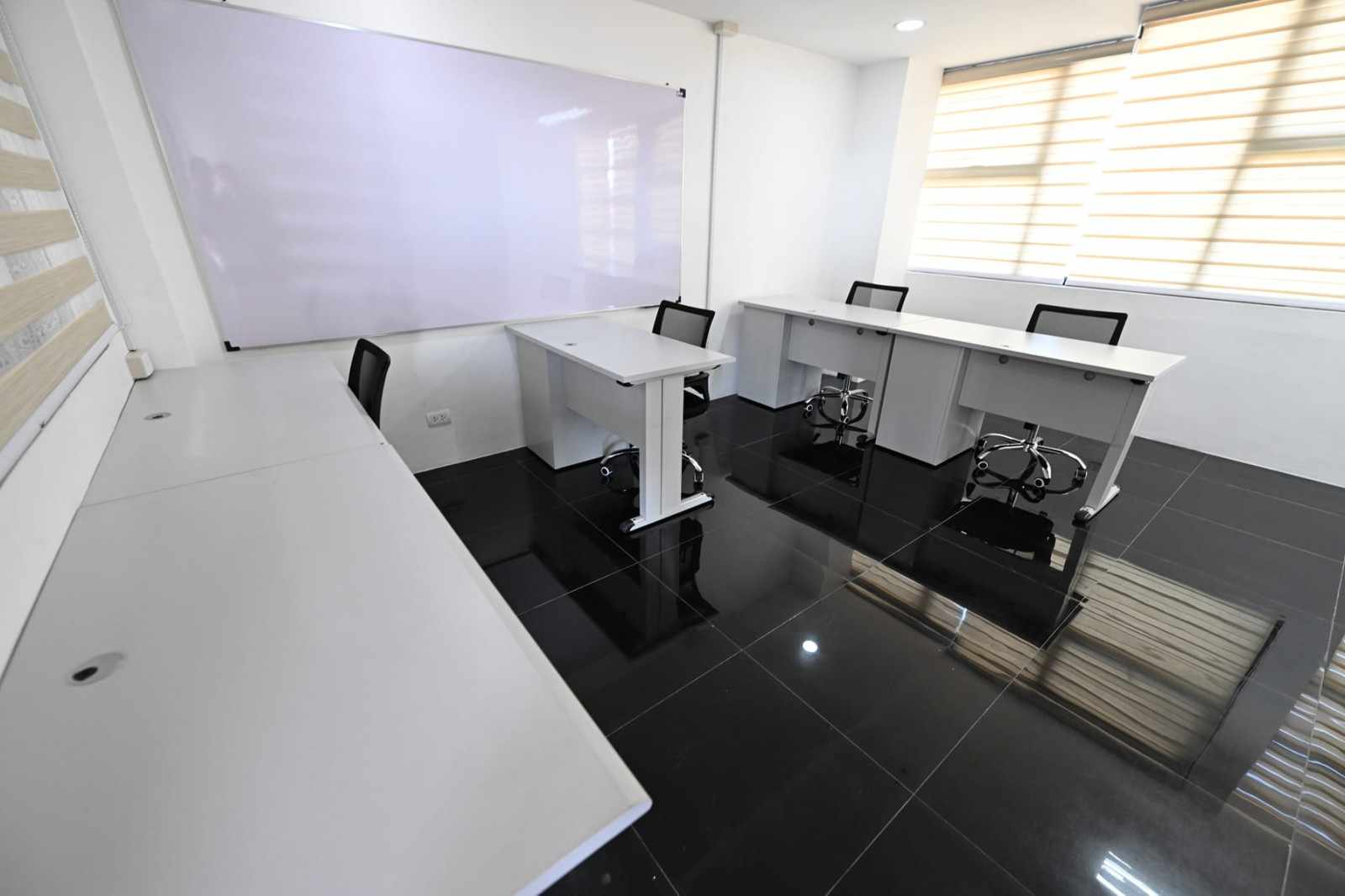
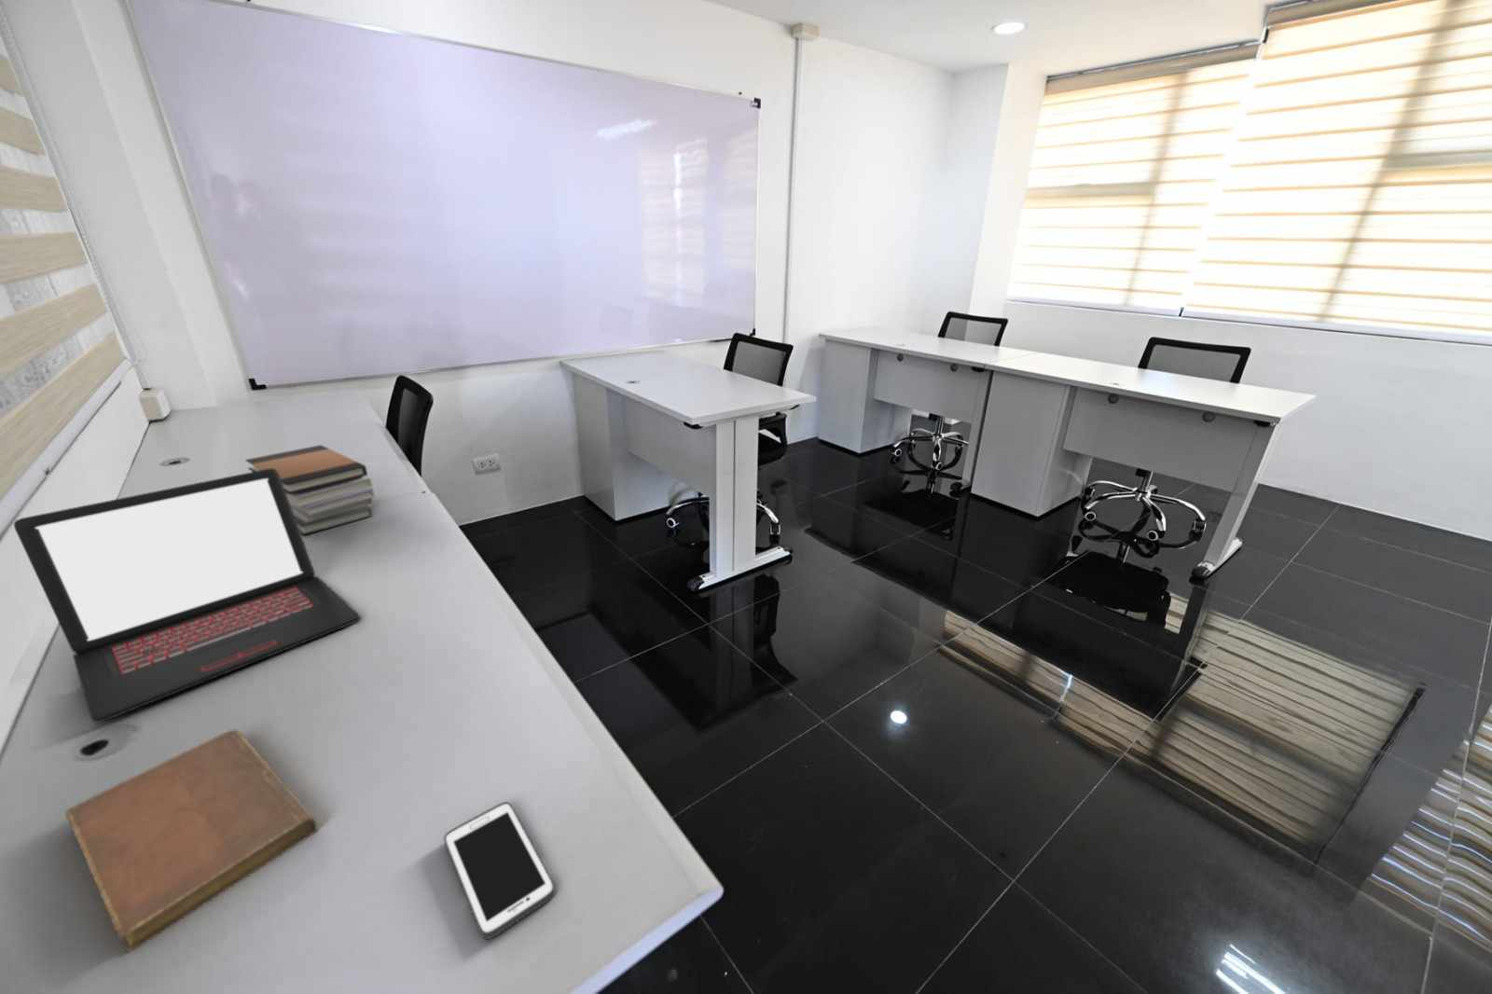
+ cell phone [443,801,557,940]
+ book stack [244,444,376,536]
+ notebook [64,728,318,954]
+ laptop [13,469,361,723]
